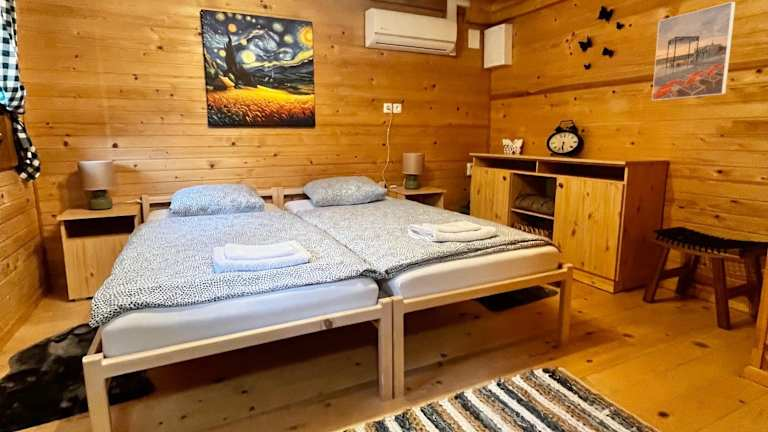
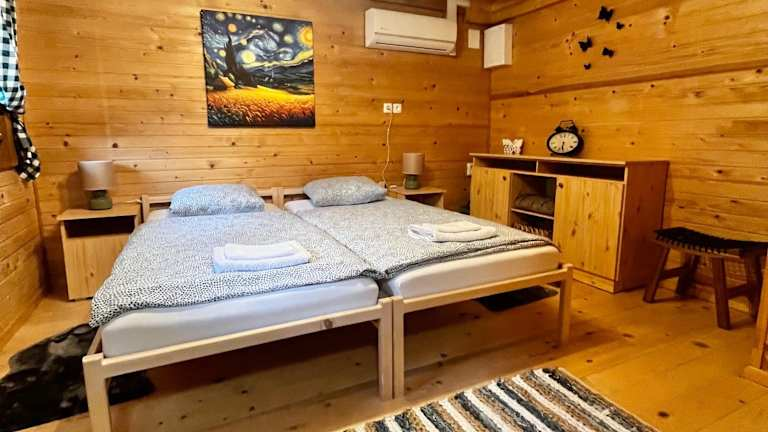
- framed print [651,1,737,102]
